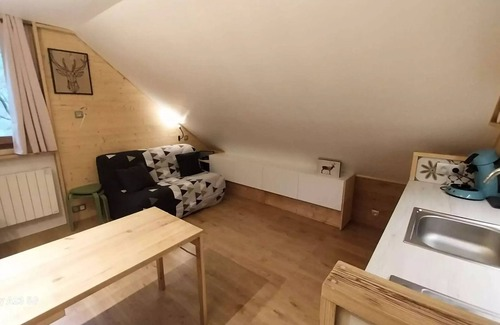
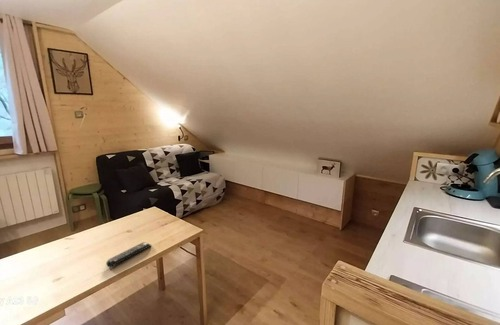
+ remote control [105,241,152,268]
